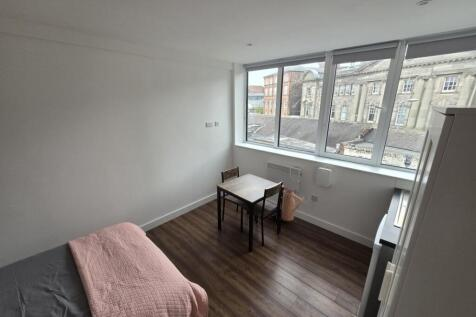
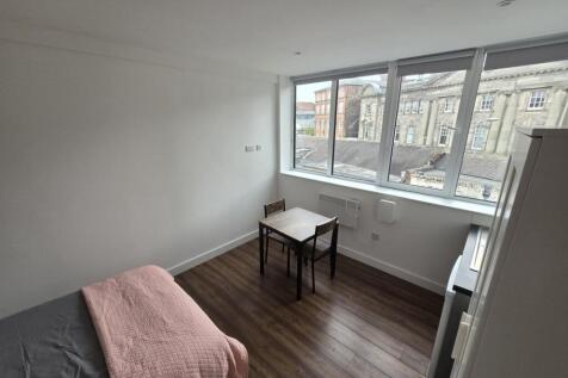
- watering can [281,189,307,222]
